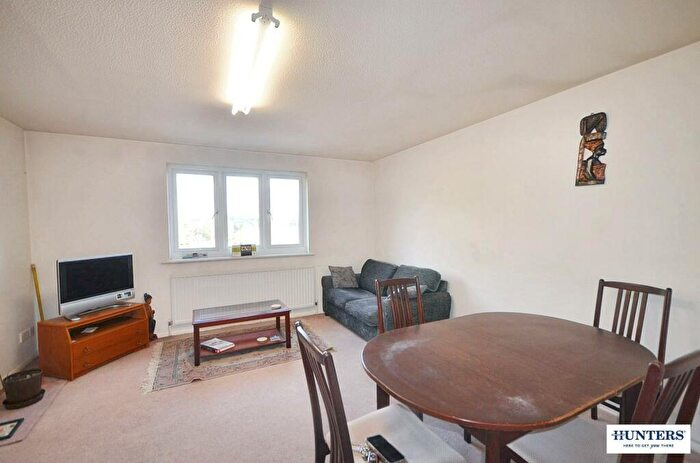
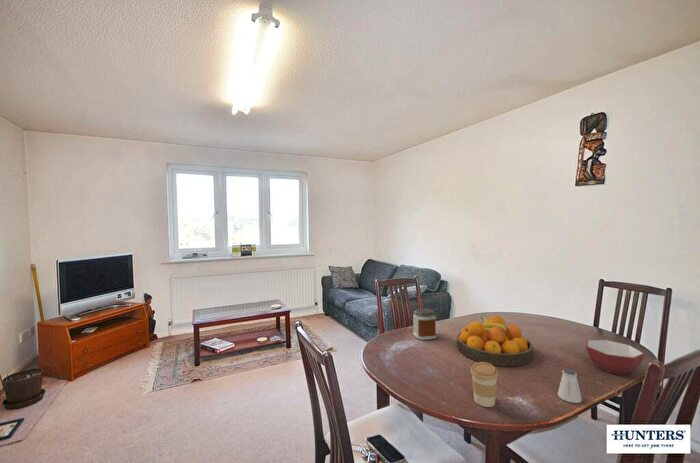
+ jar [412,307,437,341]
+ fruit bowl [456,315,534,367]
+ bowl [585,339,646,376]
+ coffee cup [470,362,500,408]
+ saltshaker [557,367,583,404]
